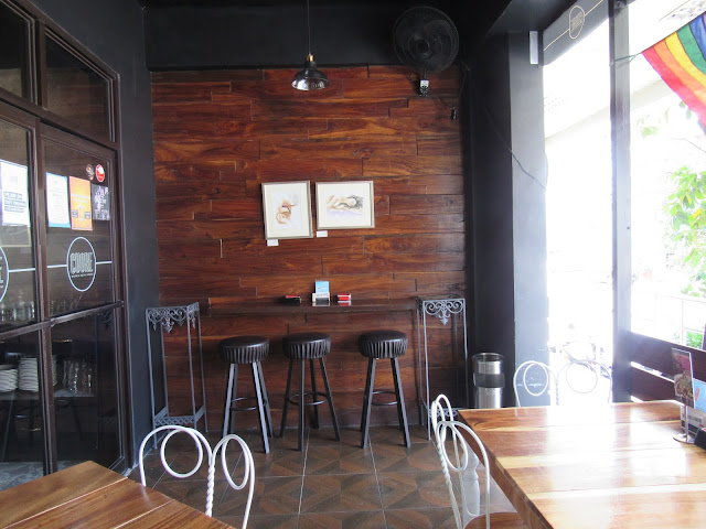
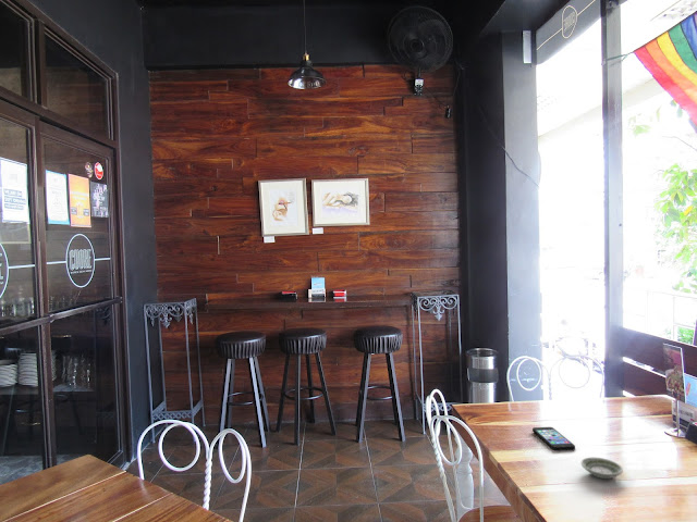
+ smartphone [531,426,576,451]
+ saucer [580,457,624,480]
